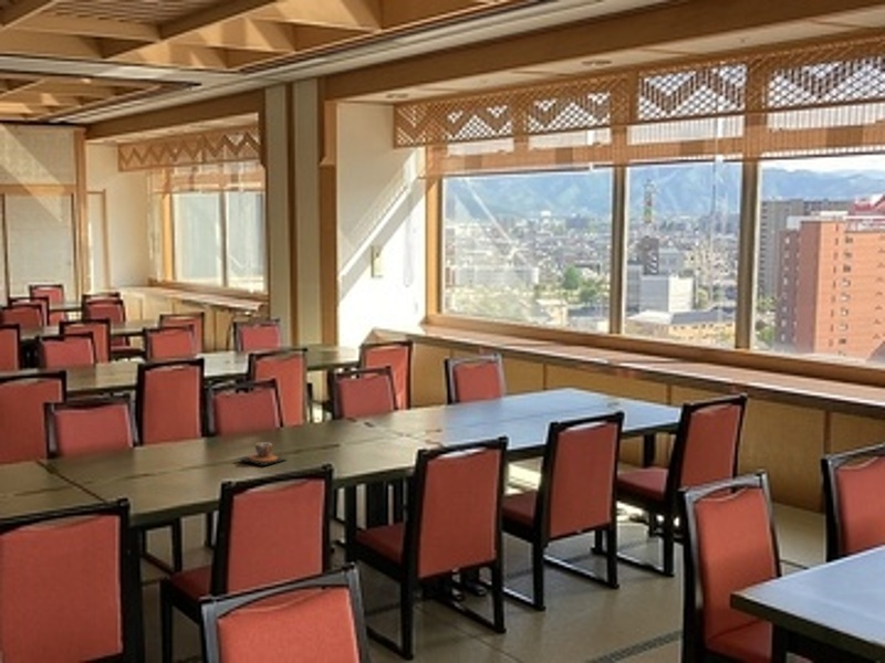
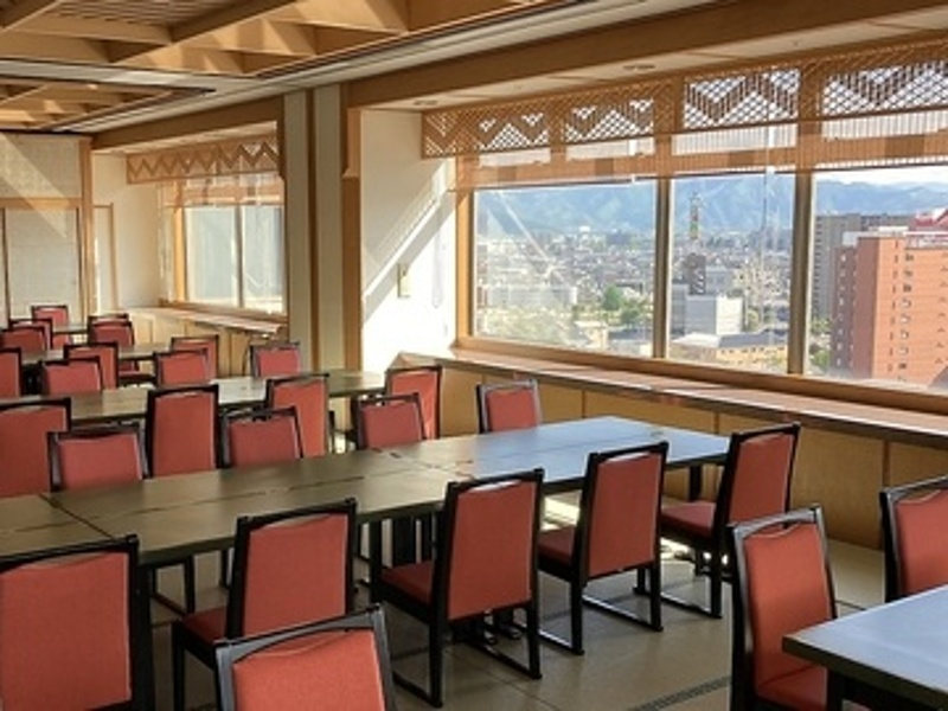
- teacup [236,441,287,466]
